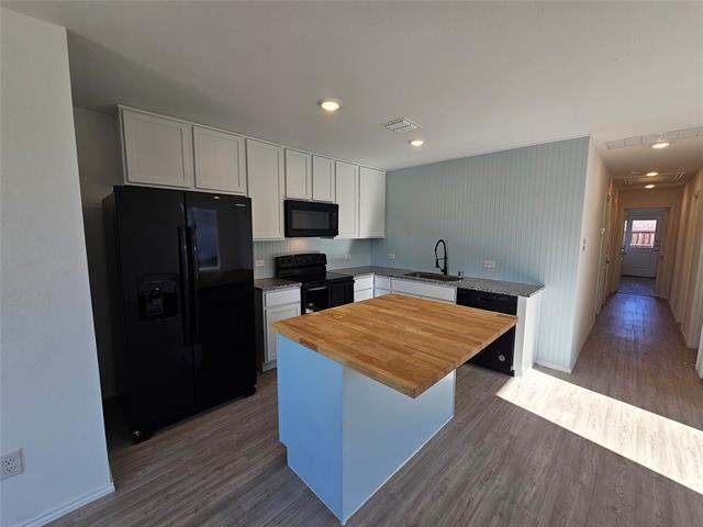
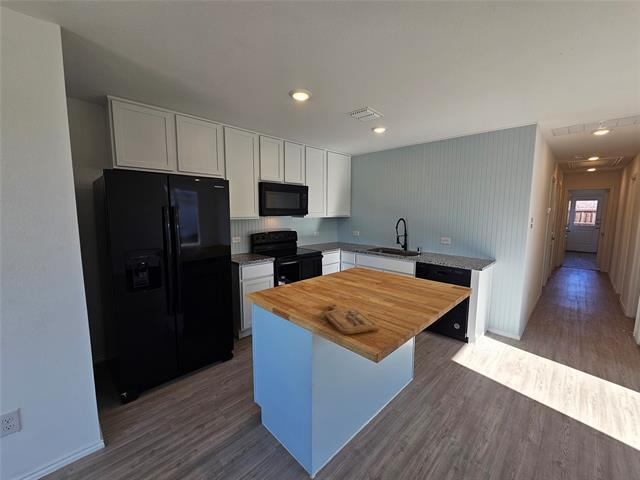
+ cutting board [324,303,379,335]
